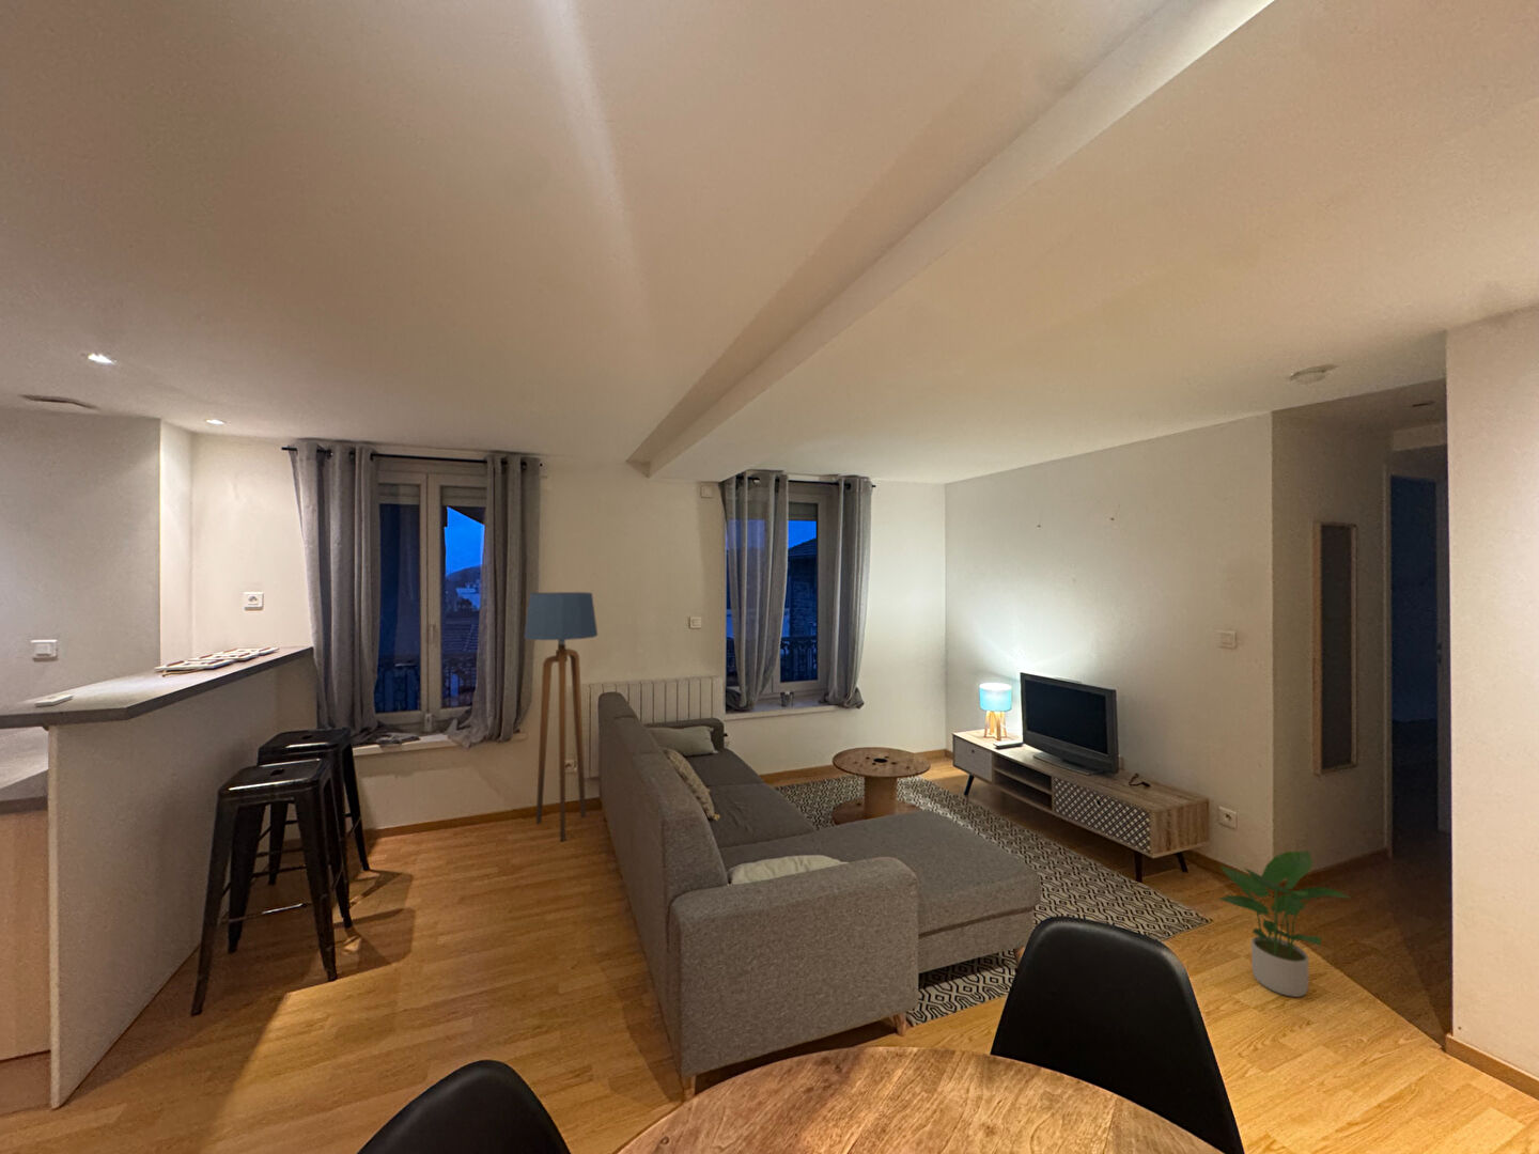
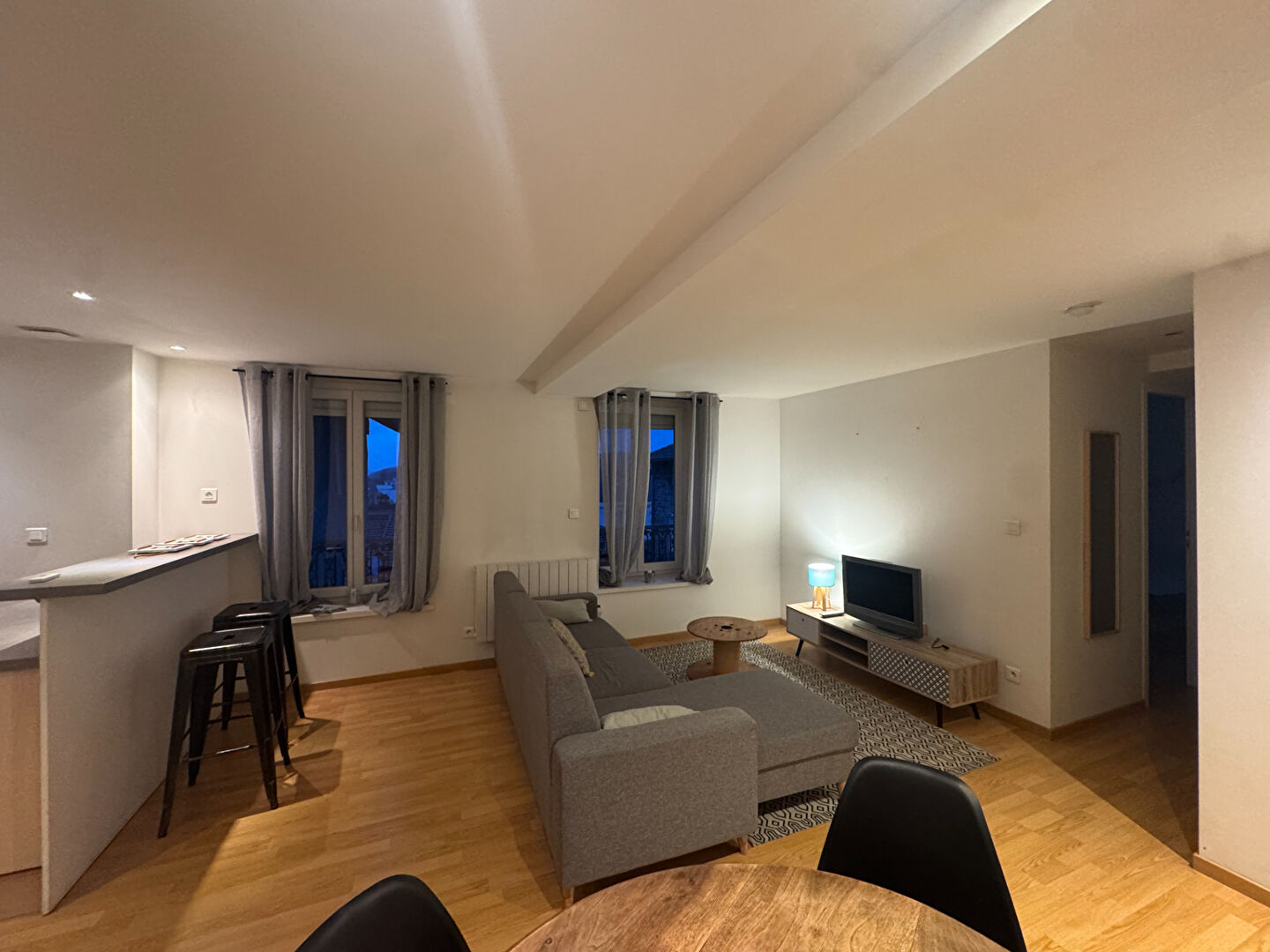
- floor lamp [522,590,599,842]
- potted plant [1218,851,1354,998]
